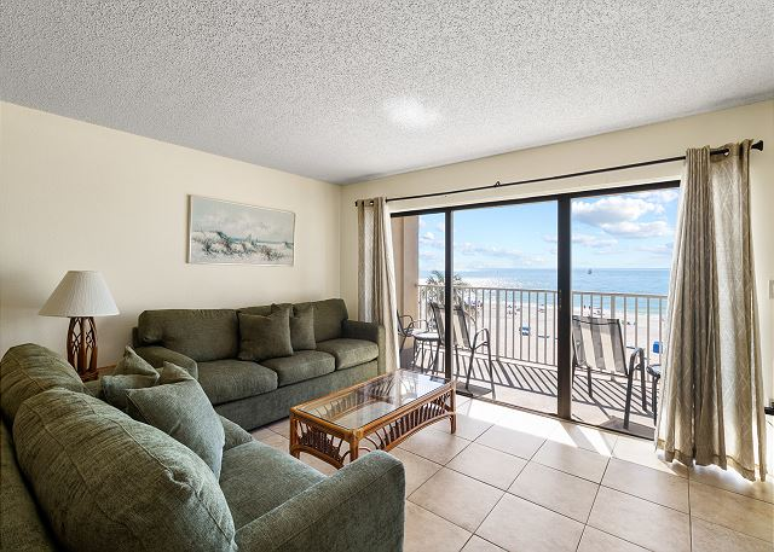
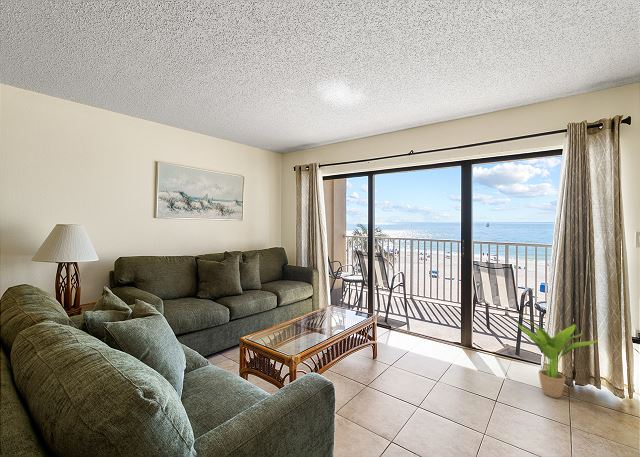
+ potted plant [516,313,599,399]
